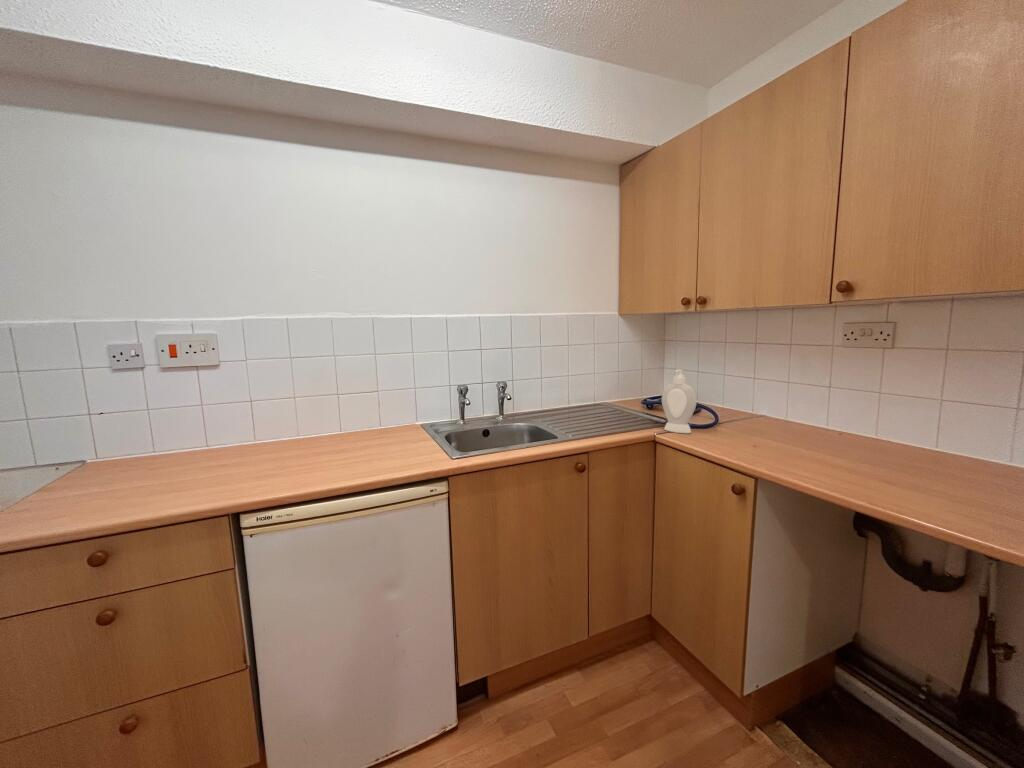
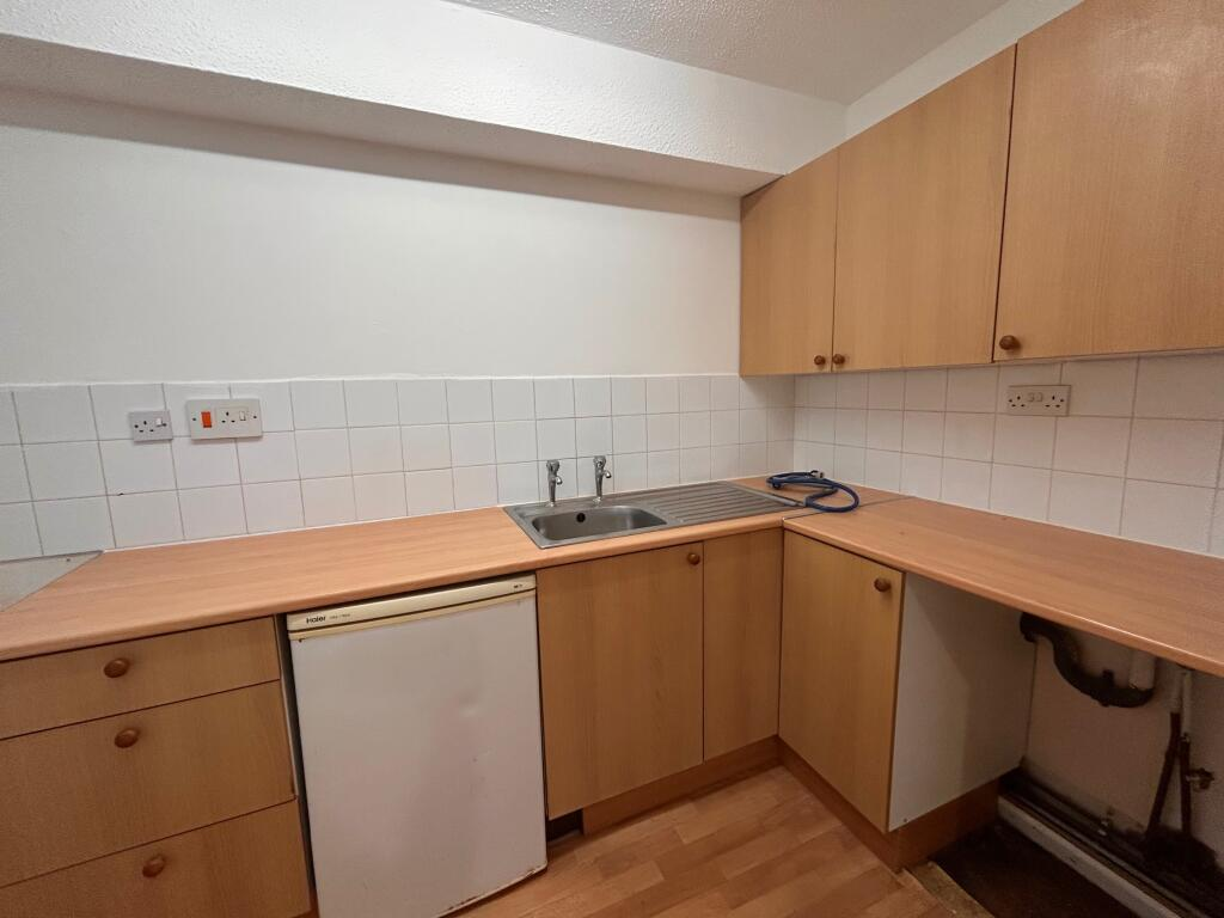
- soap bottle [661,369,697,435]
